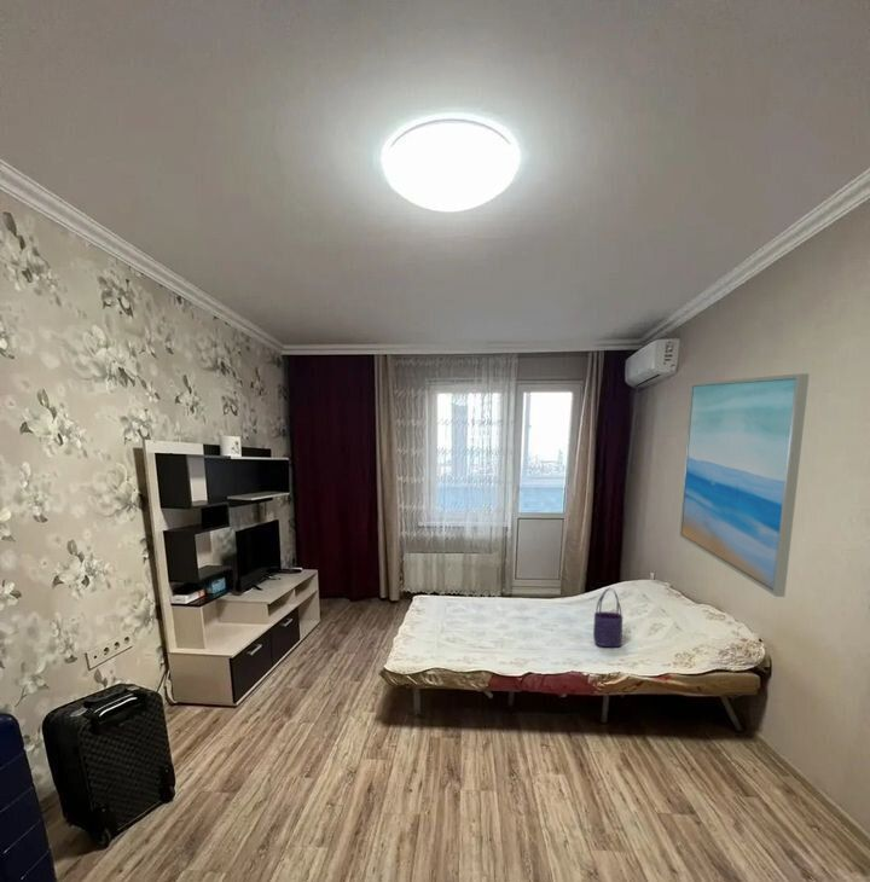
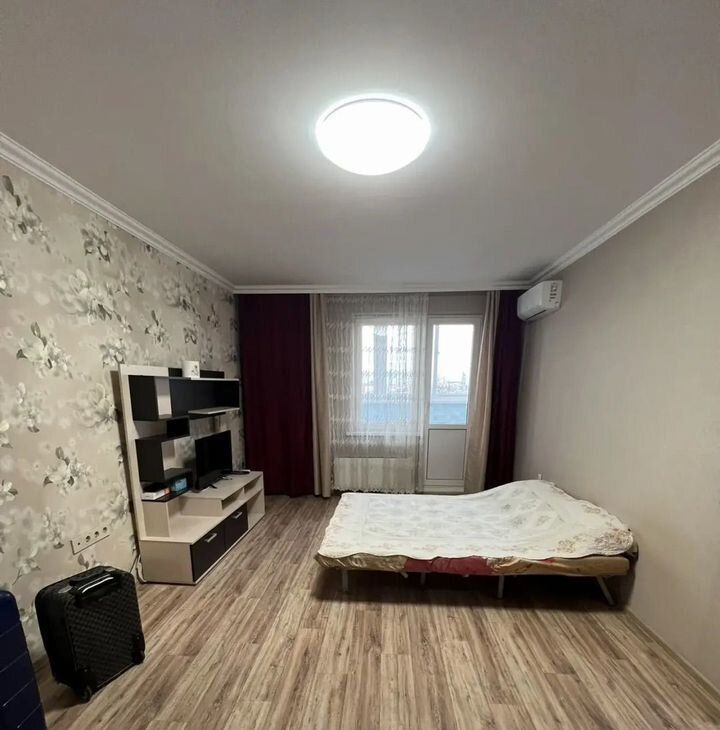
- wall art [678,372,811,598]
- tote bag [592,587,624,648]
